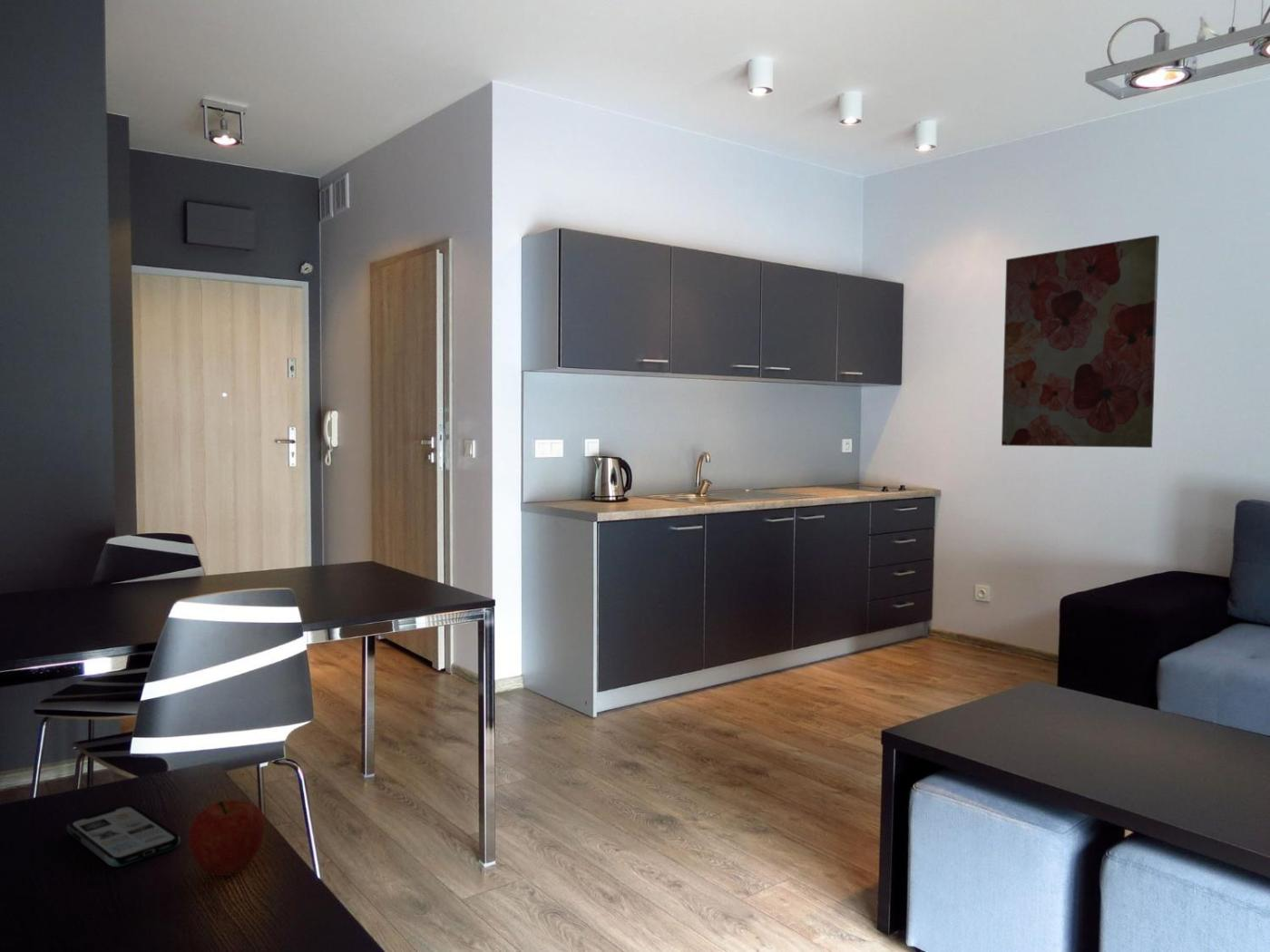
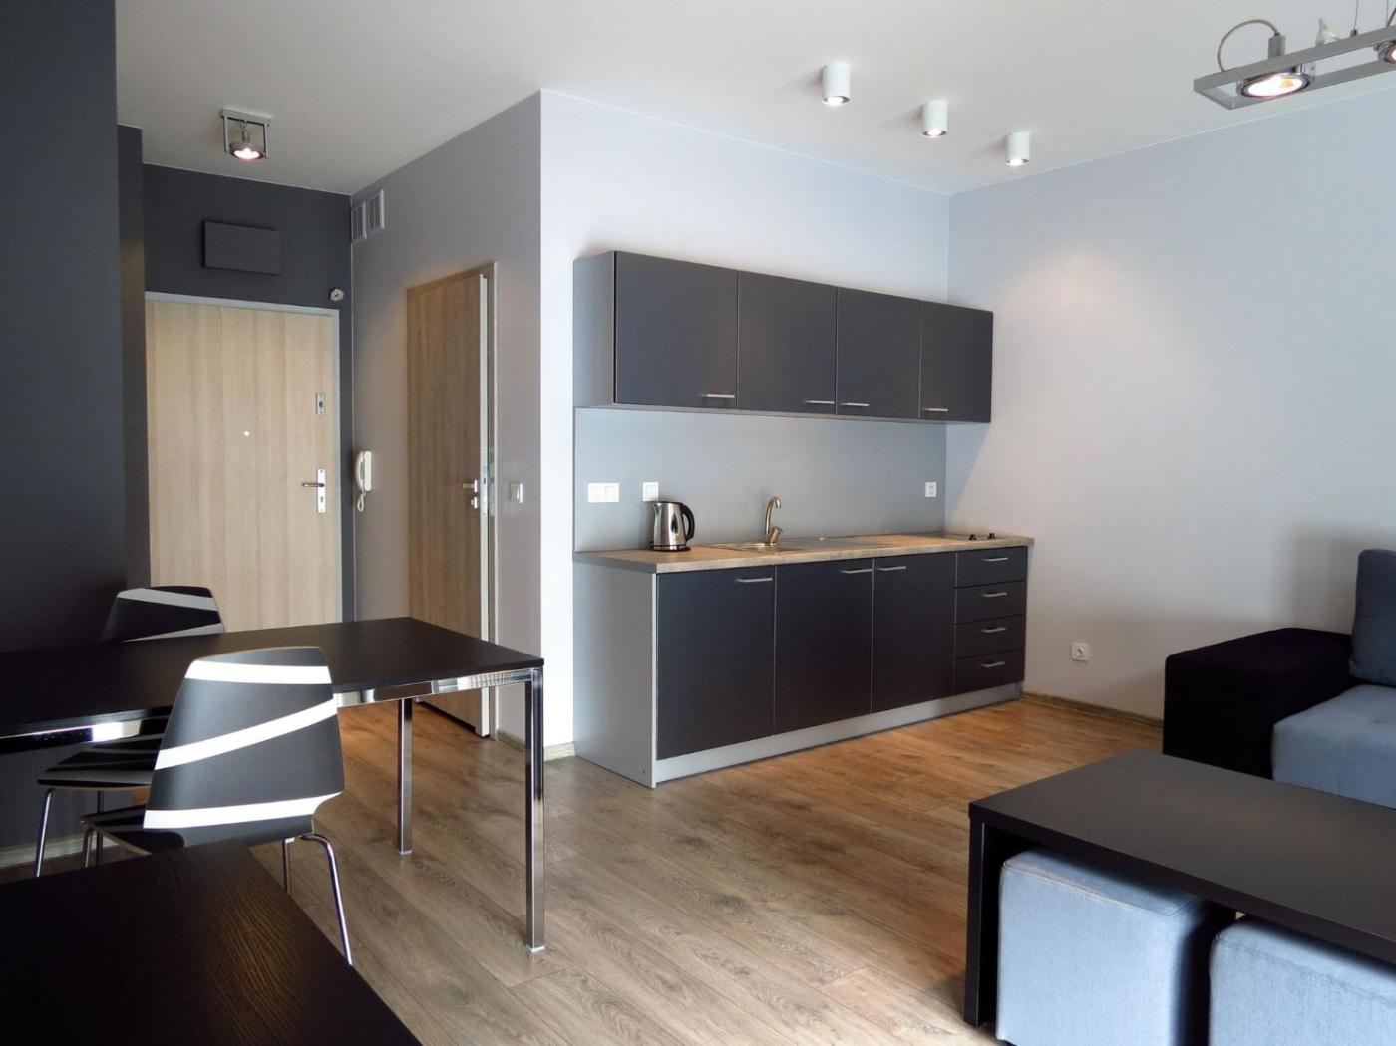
- phone case [65,804,181,868]
- wall art [1001,234,1160,449]
- fruit [188,799,266,877]
